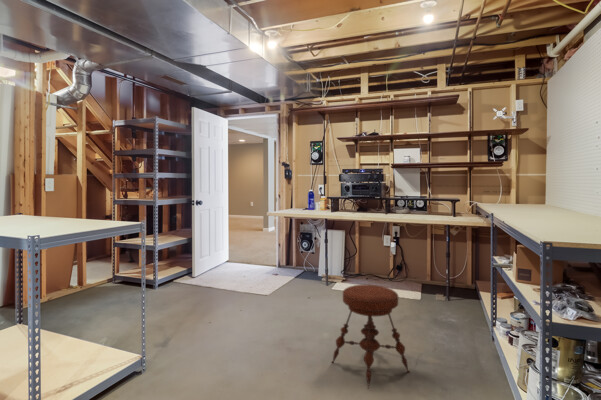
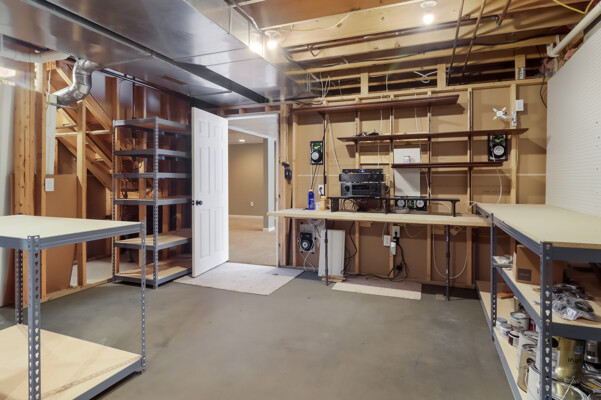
- stool [330,284,411,390]
